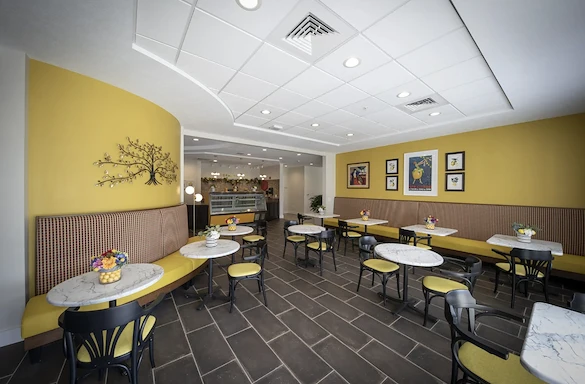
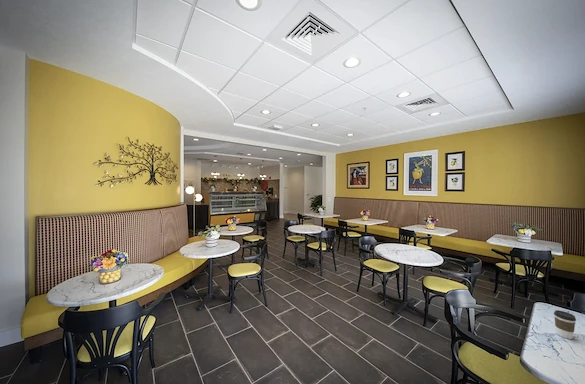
+ coffee cup [553,309,577,340]
